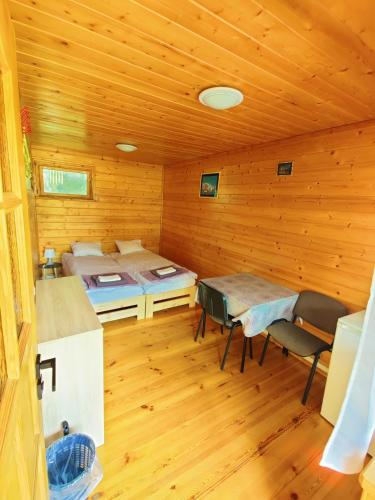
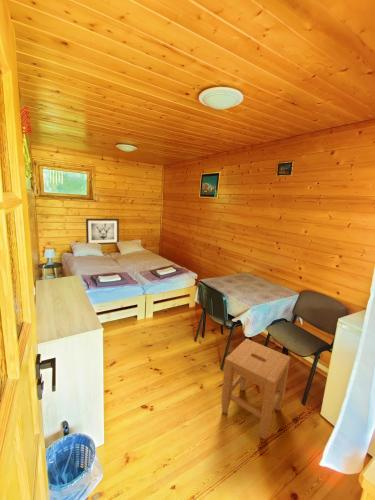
+ stool [220,338,291,441]
+ wall art [85,218,120,246]
